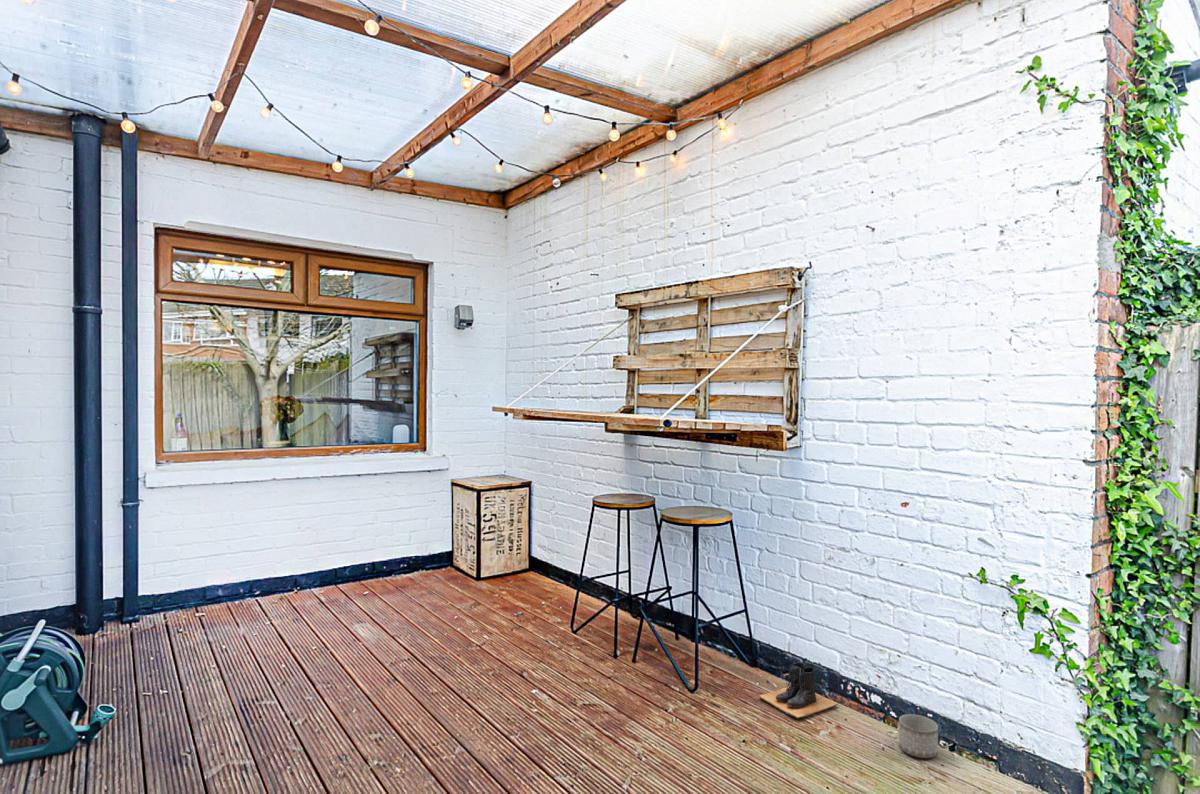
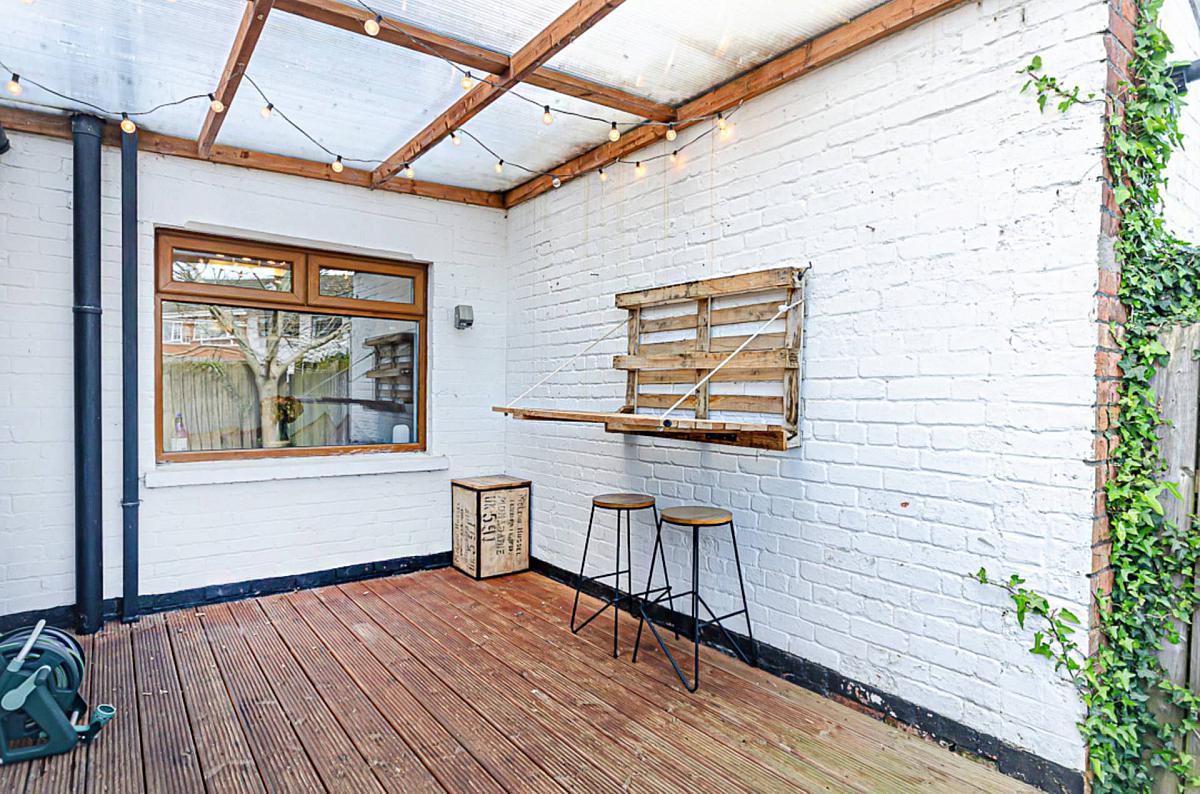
- boots [758,661,839,720]
- planter [898,713,939,759]
